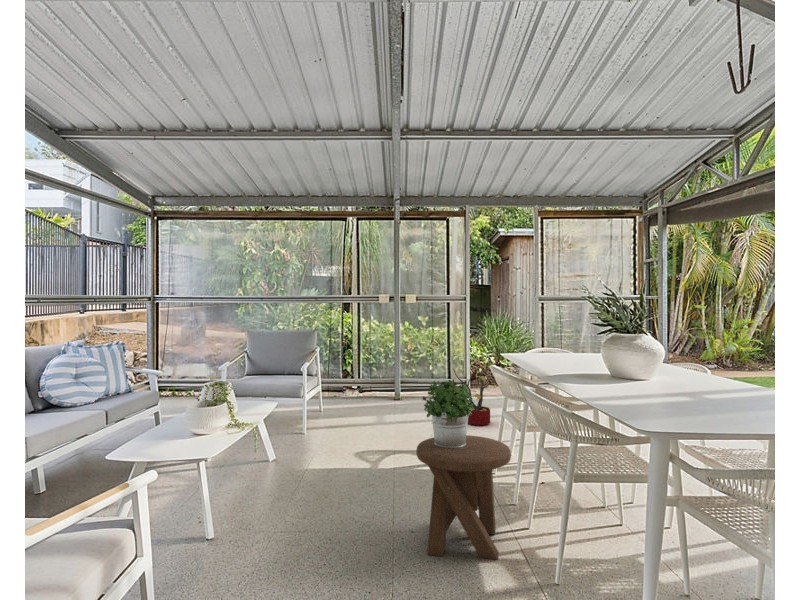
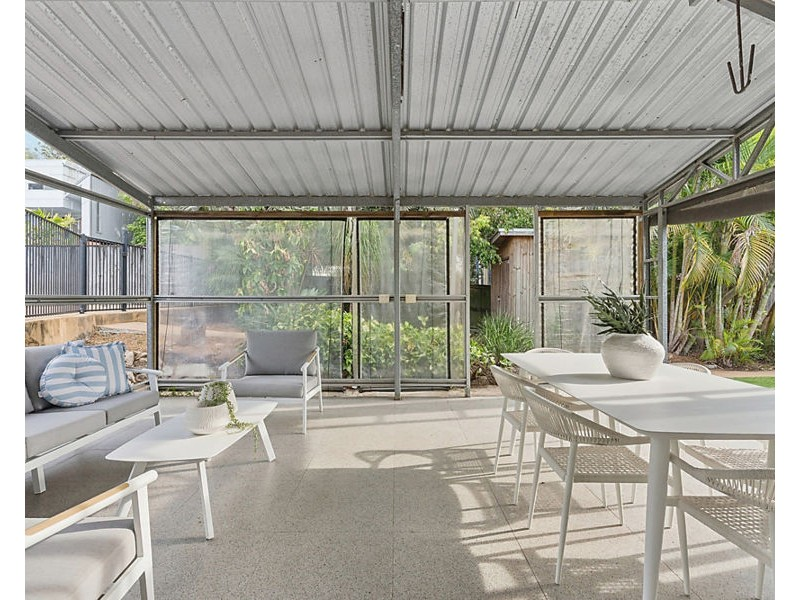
- music stool [415,434,512,561]
- decorative plant [452,362,498,426]
- potted plant [421,378,475,448]
